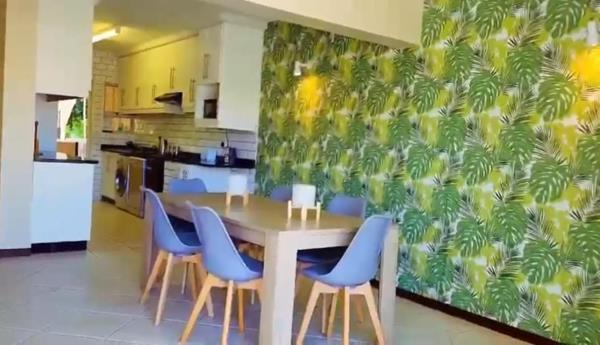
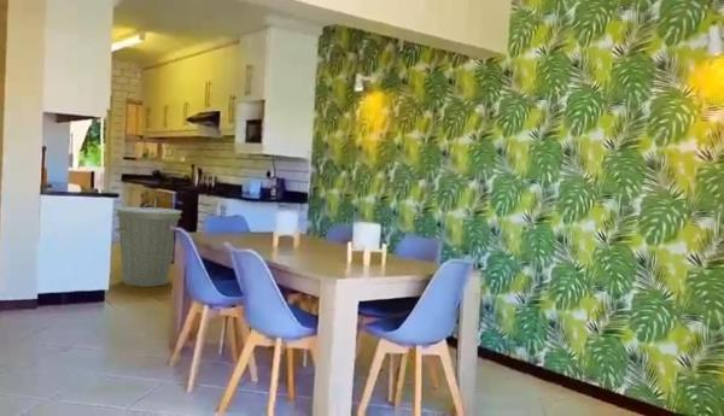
+ trash can [115,203,183,288]
